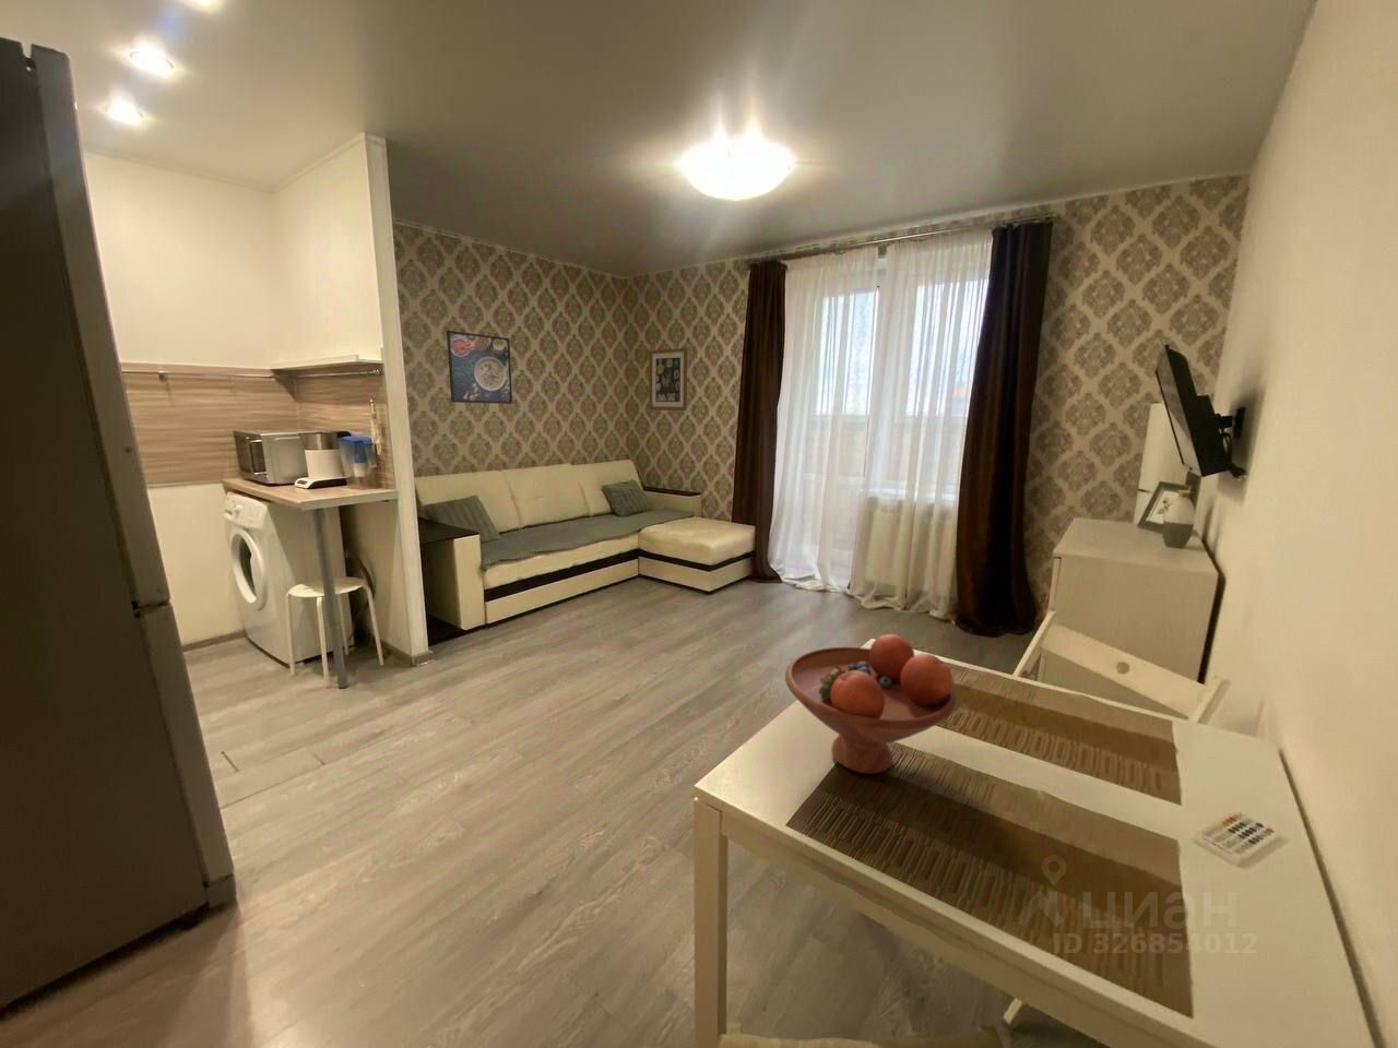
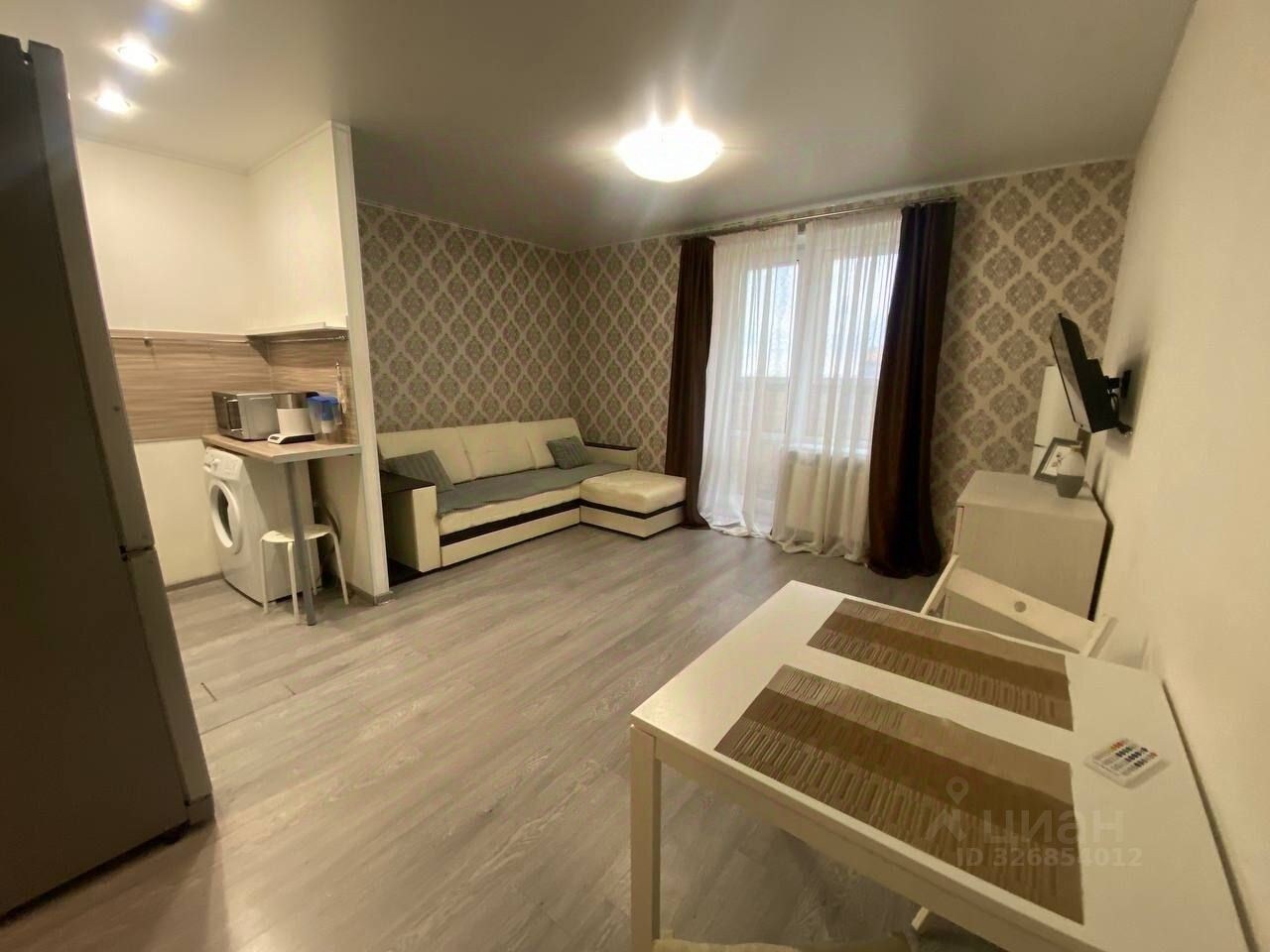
- wall art [647,347,689,412]
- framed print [446,329,513,405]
- fruit bowl [784,633,958,775]
